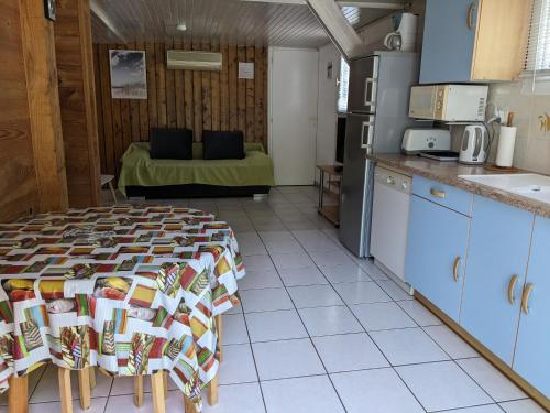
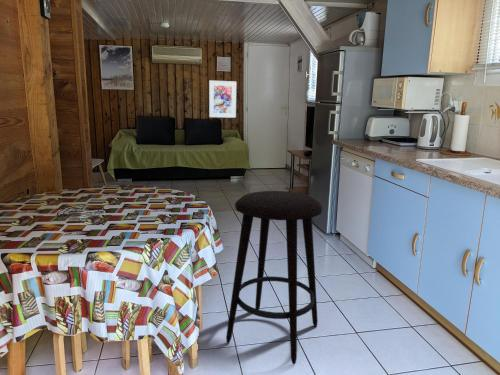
+ stool [225,190,323,365]
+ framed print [208,80,237,119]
